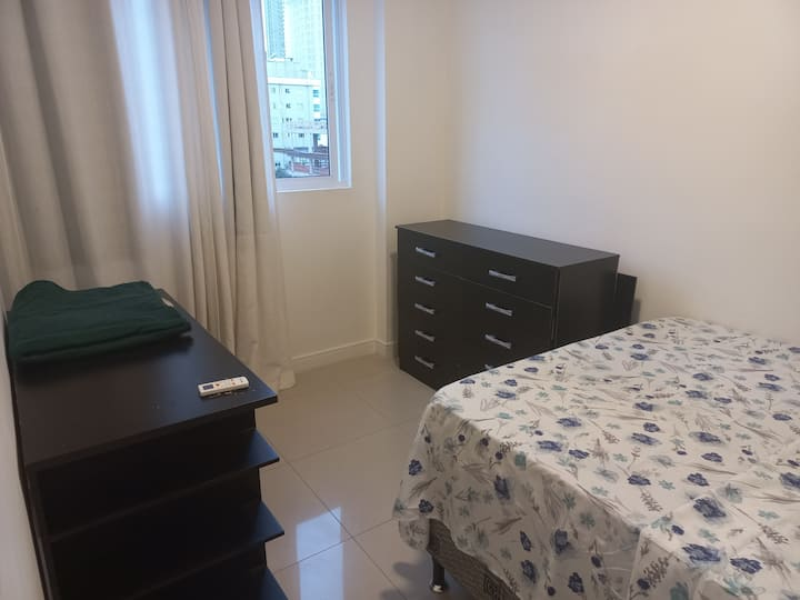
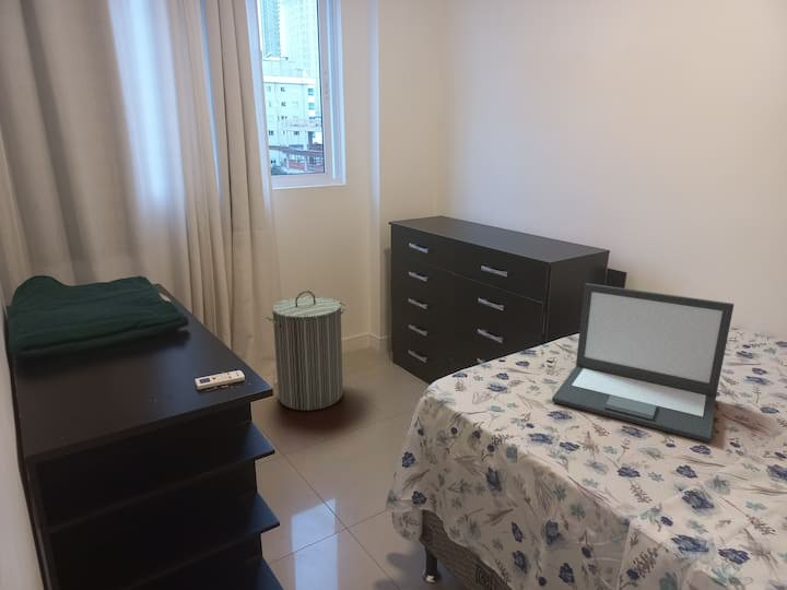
+ laptop [551,282,735,444]
+ laundry hamper [265,290,346,412]
